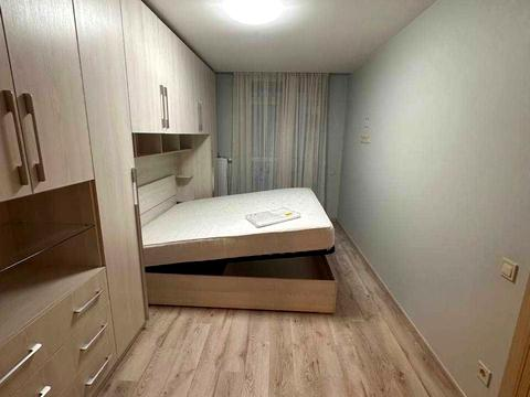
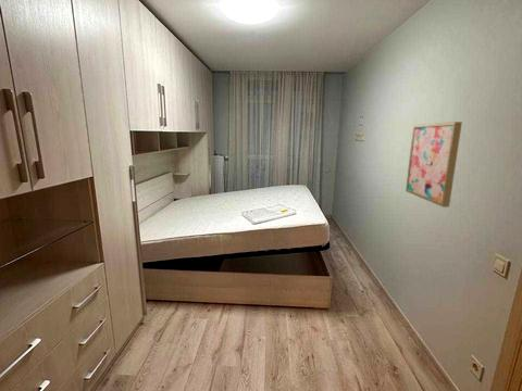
+ wall art [405,121,463,209]
